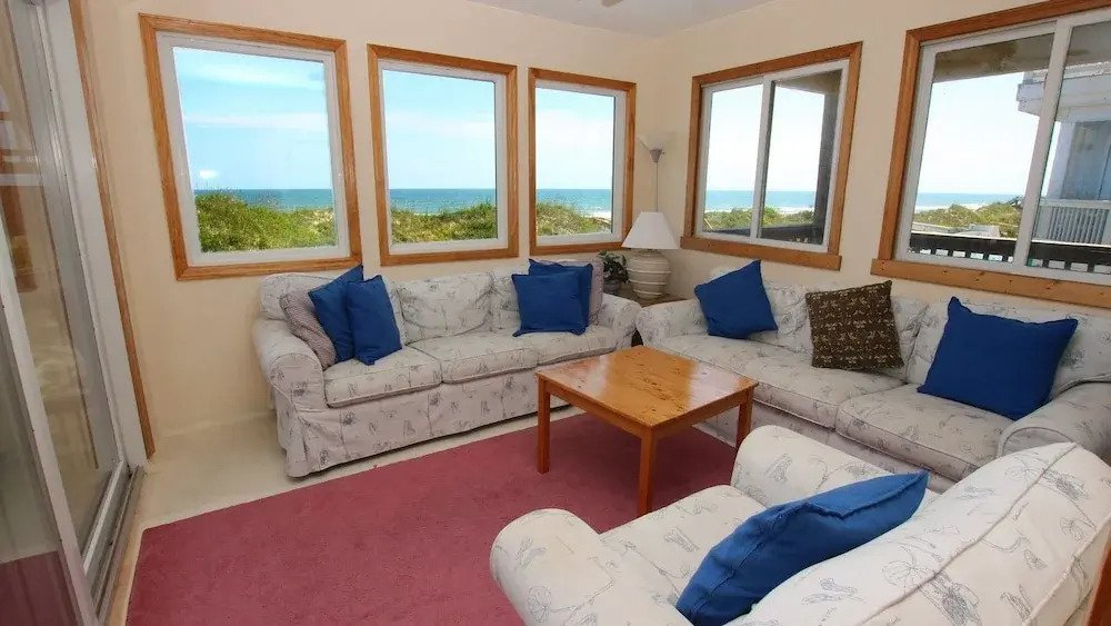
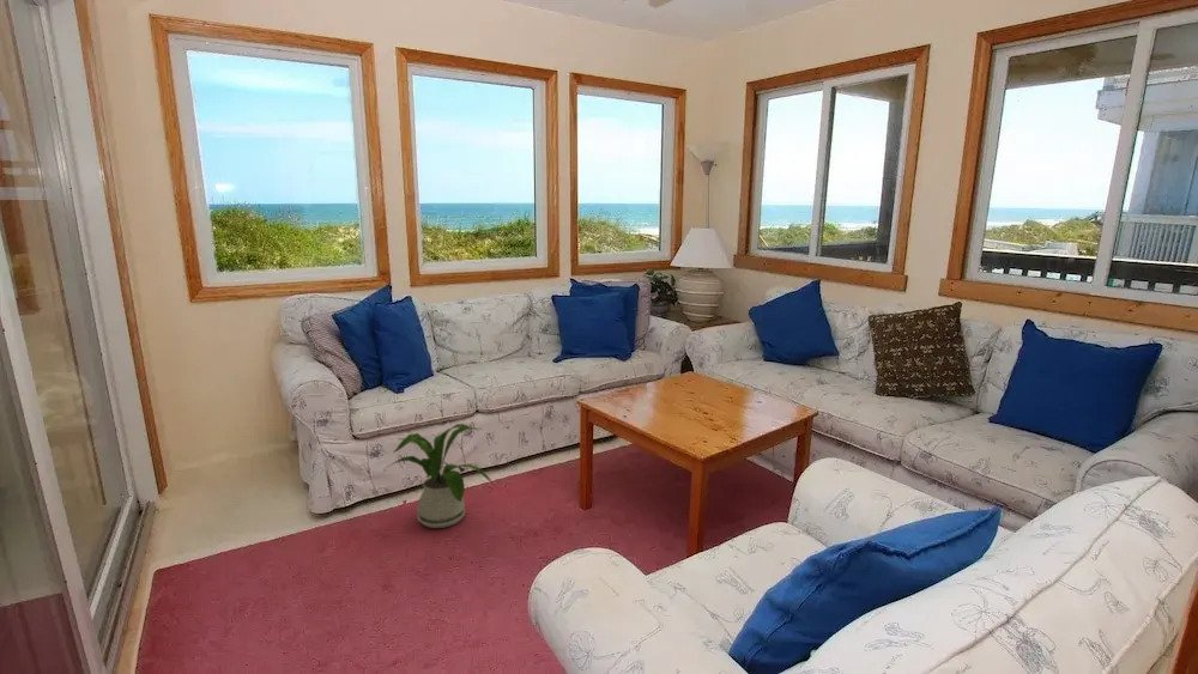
+ house plant [383,423,494,529]
